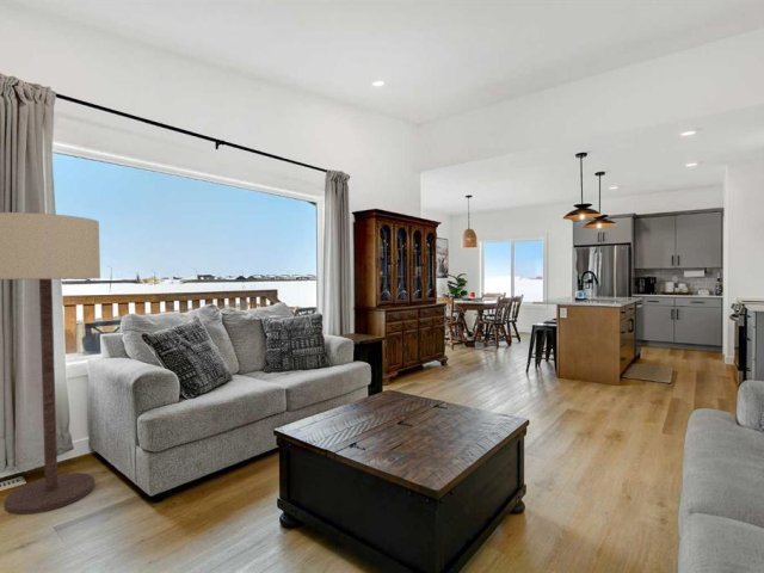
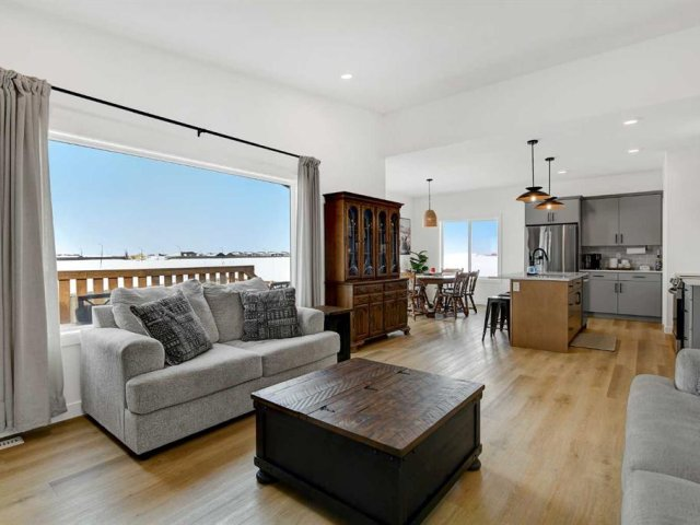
- floor lamp [0,211,101,516]
